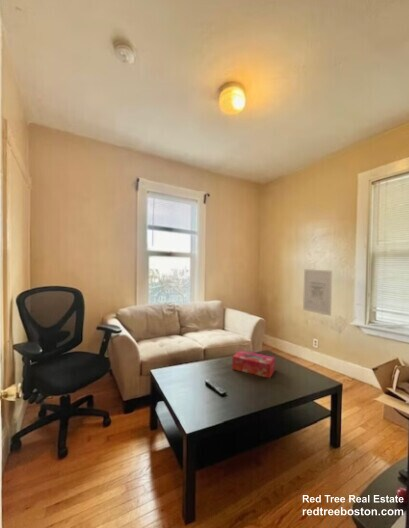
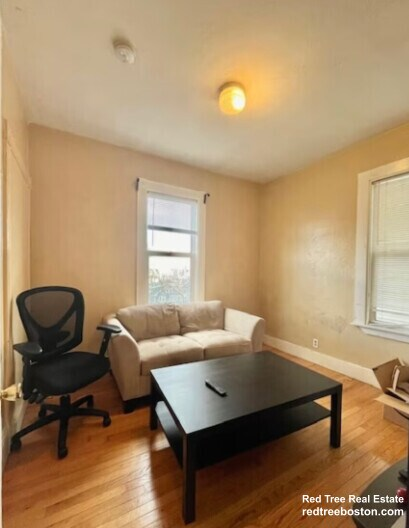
- wall art [302,268,333,317]
- tissue box [231,349,276,379]
